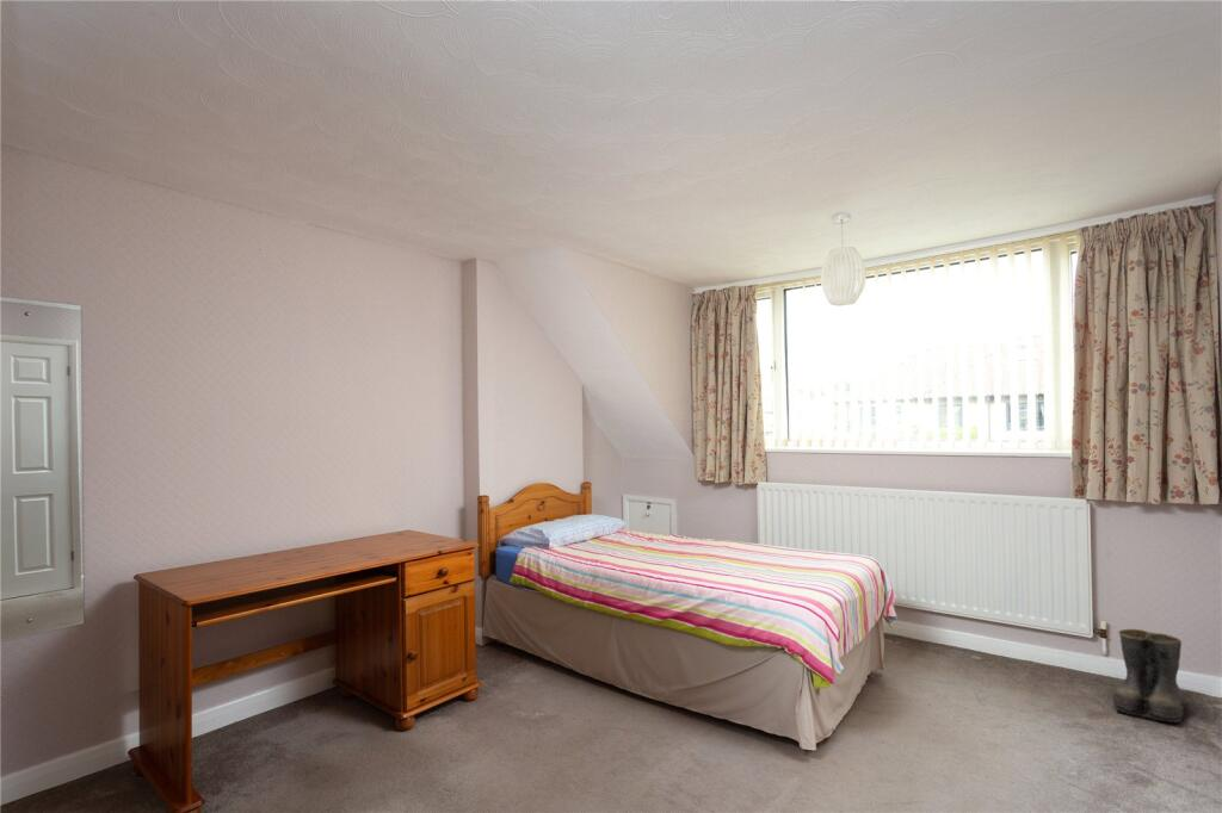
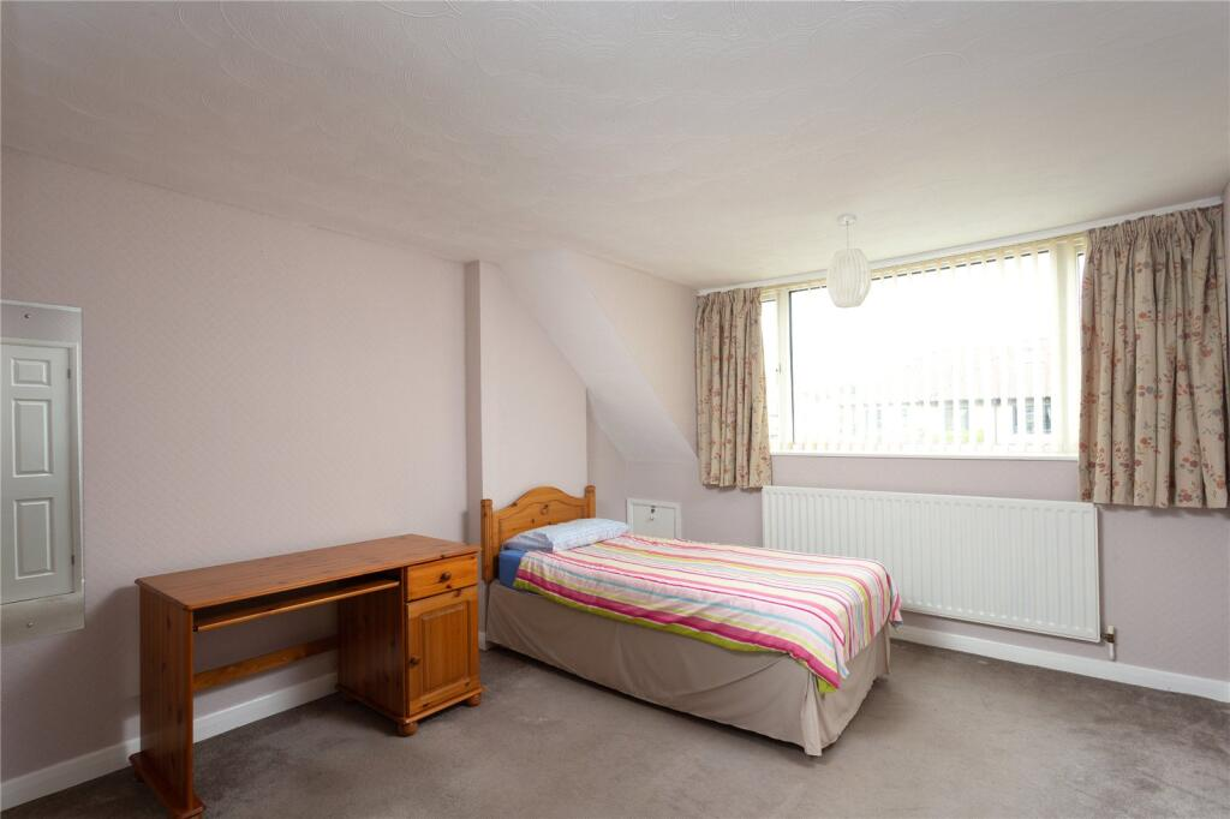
- boots [1111,628,1185,724]
